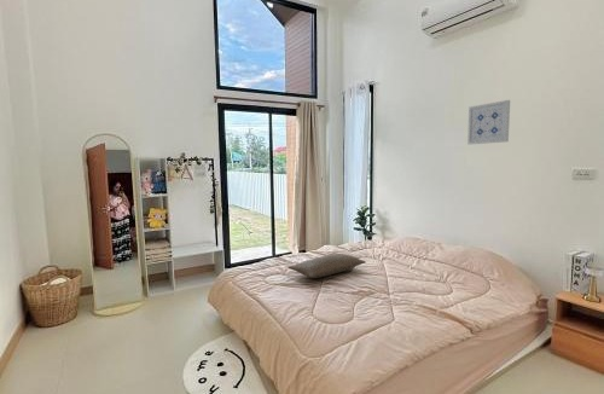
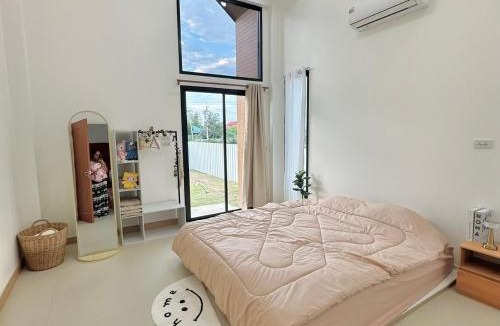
- pillow [286,253,367,279]
- wall art [466,99,511,146]
